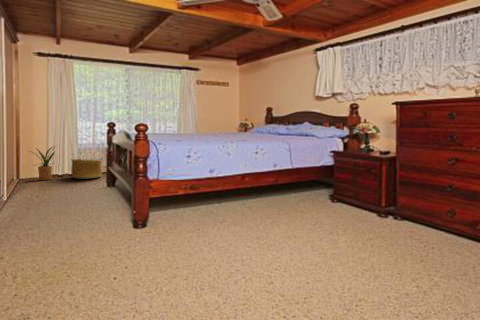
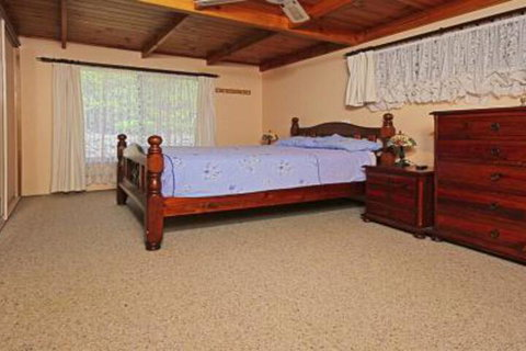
- house plant [29,145,58,181]
- basket [70,158,103,180]
